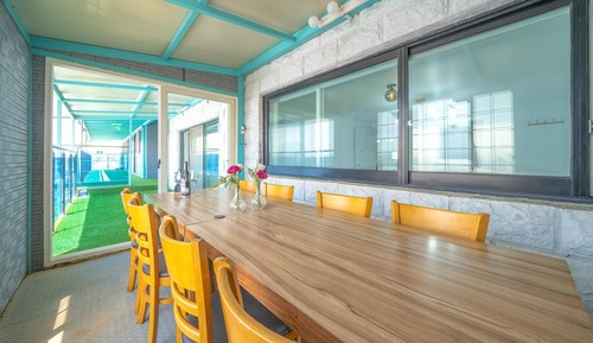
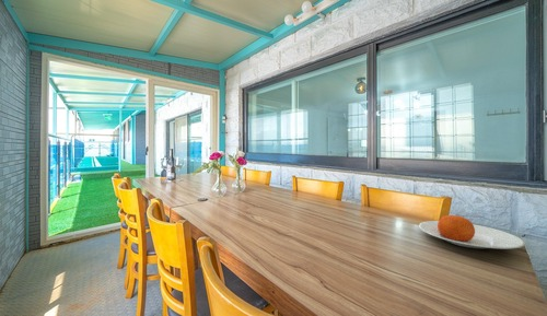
+ plate [418,214,525,250]
